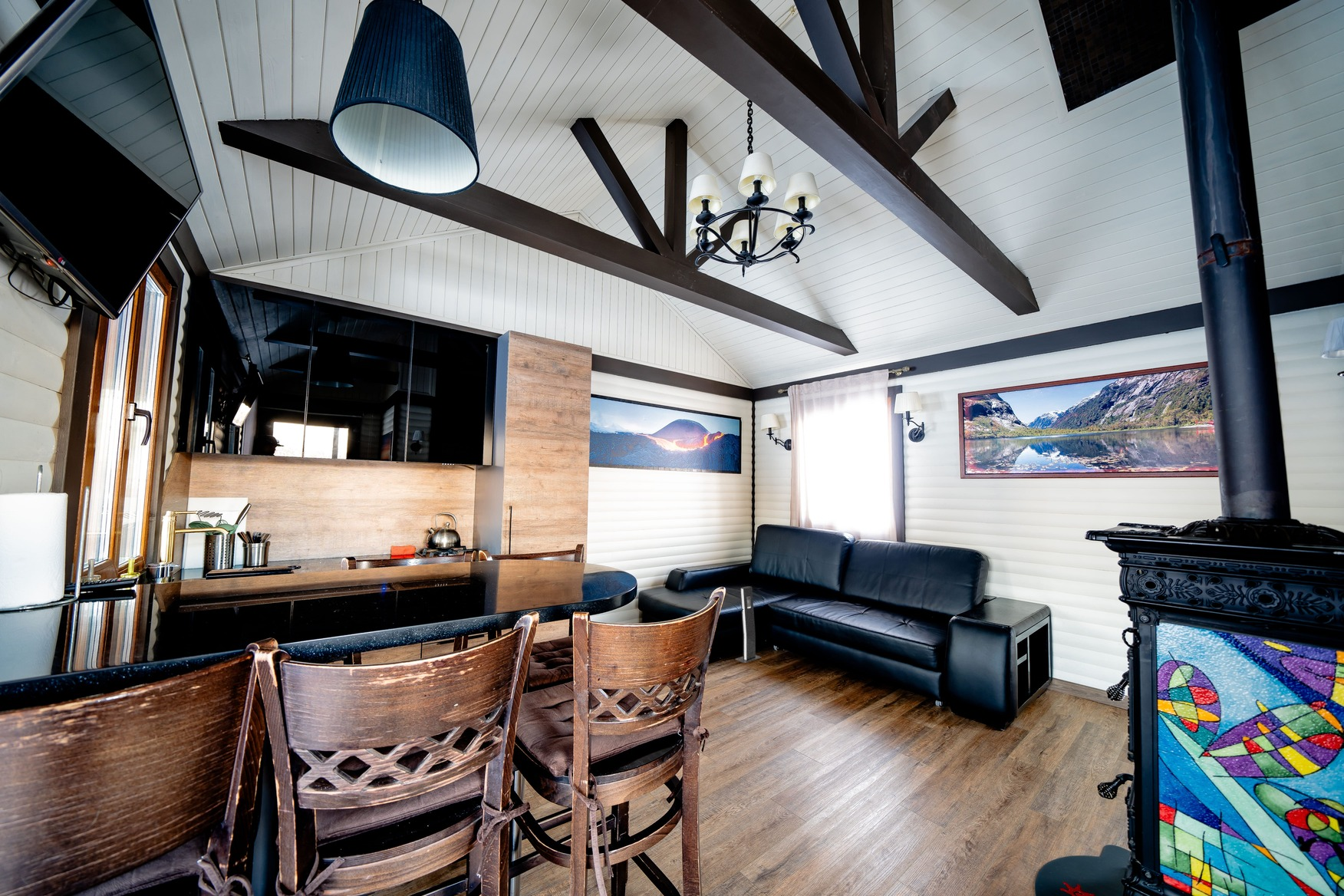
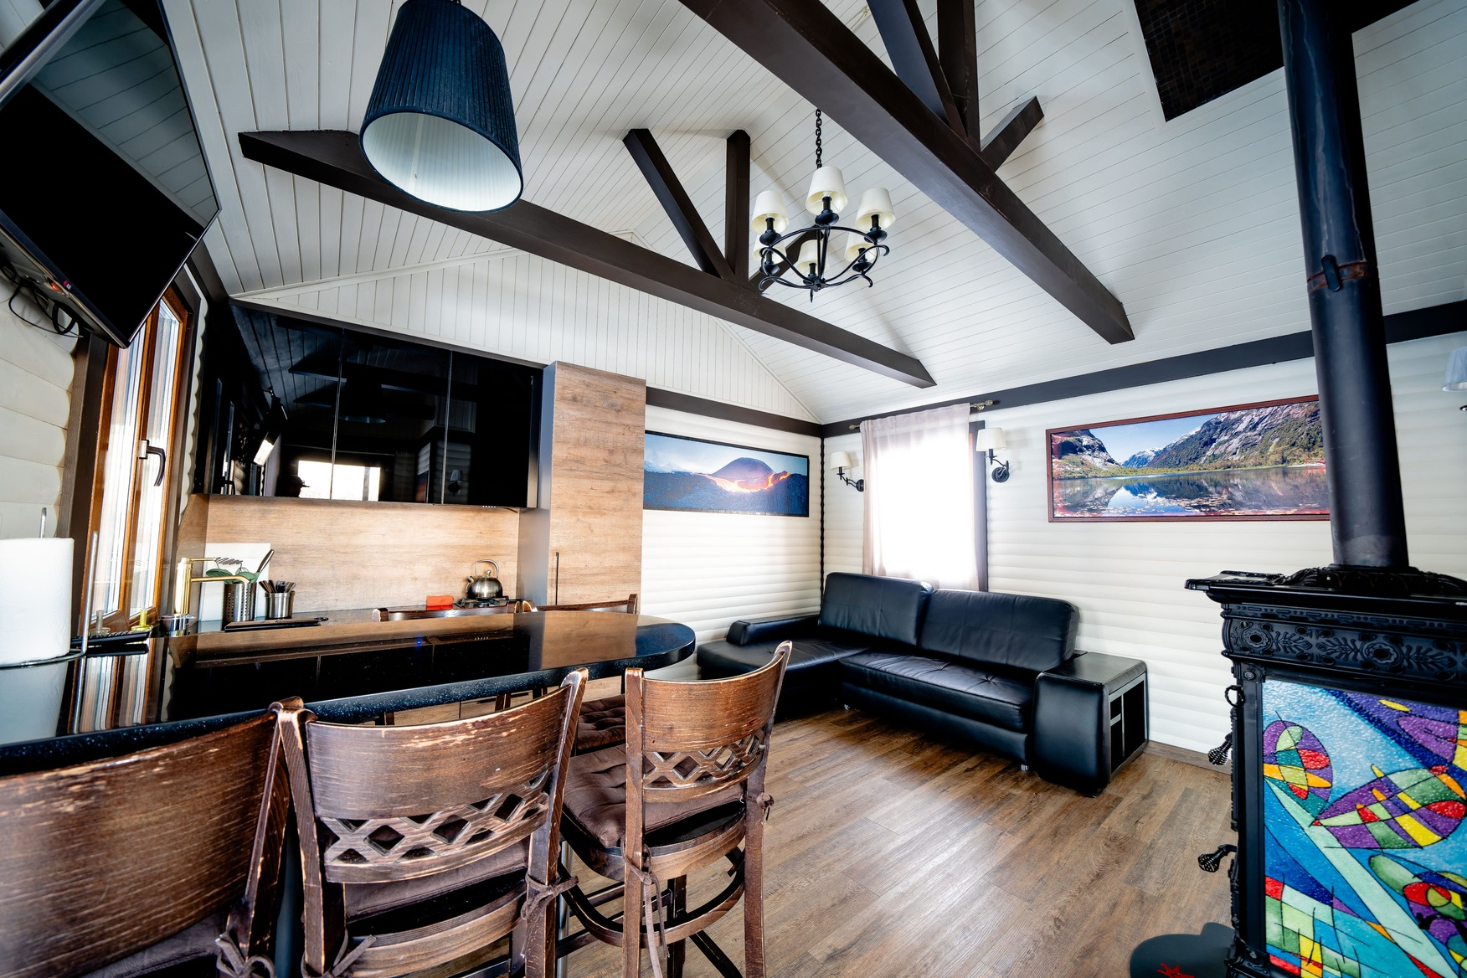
- speaker [734,586,763,664]
